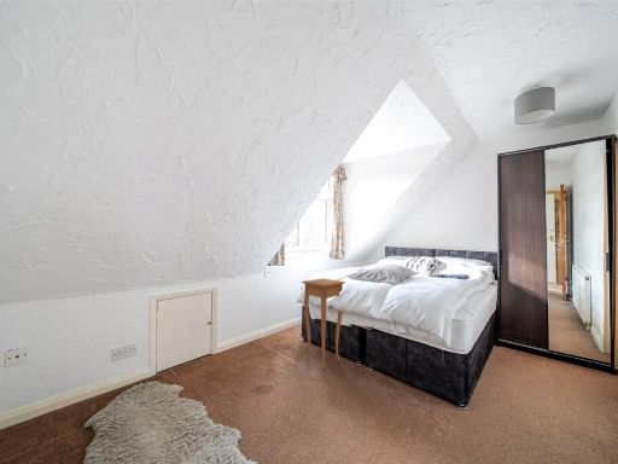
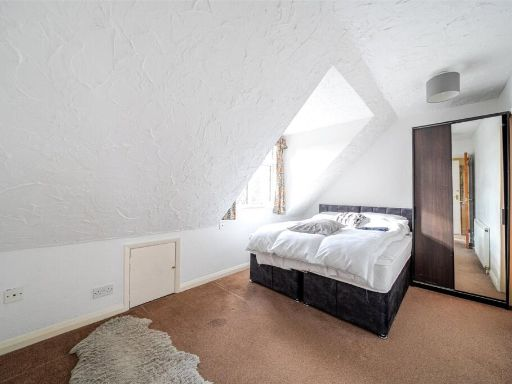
- side table [301,277,346,370]
